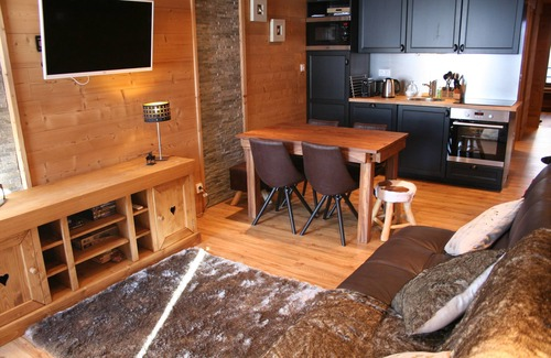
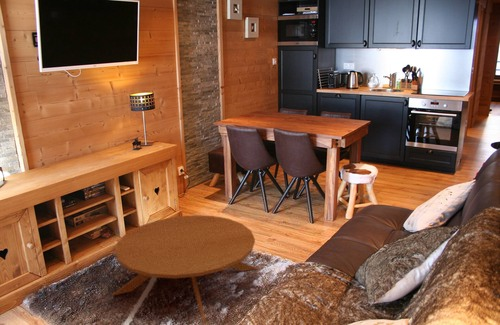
+ coffee table [111,214,258,325]
